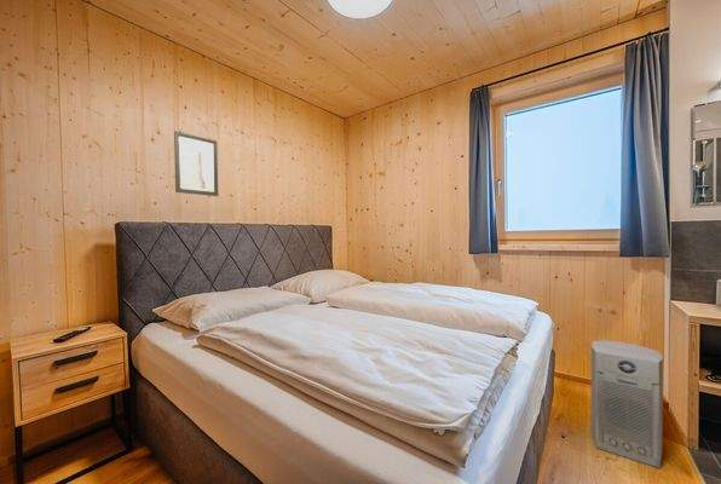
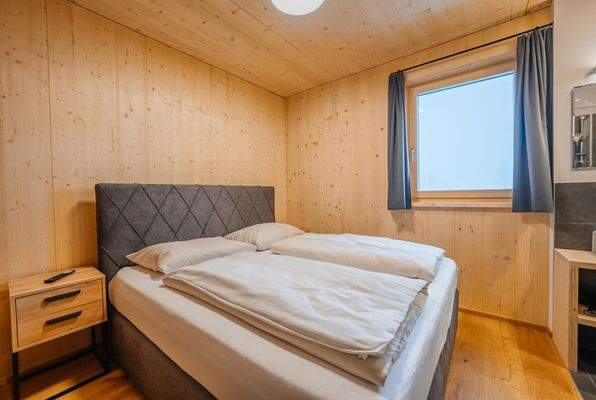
- fan [590,340,664,469]
- wall art [173,131,219,197]
